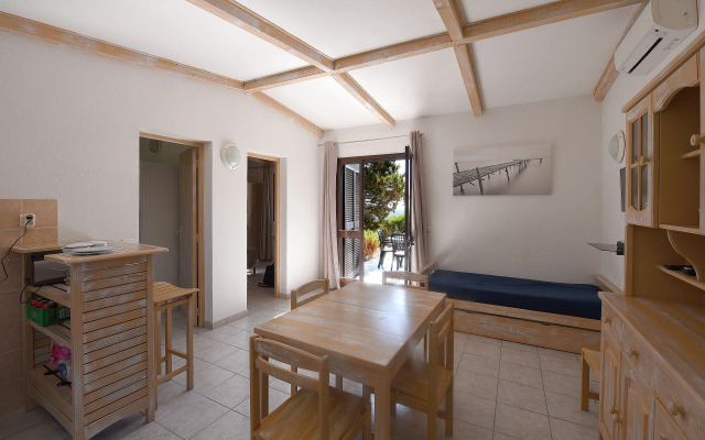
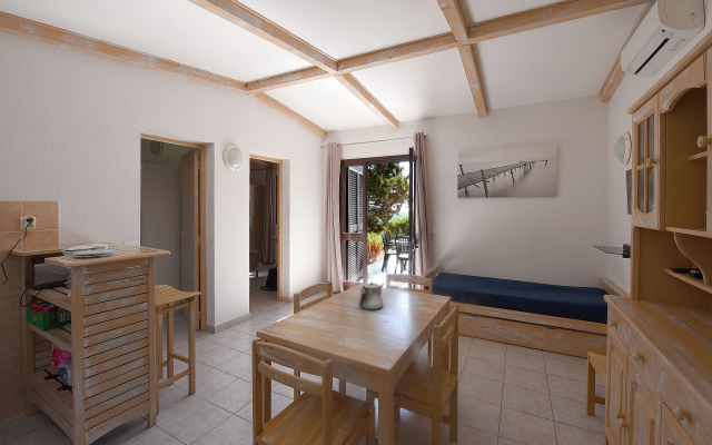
+ teapot [357,281,385,310]
